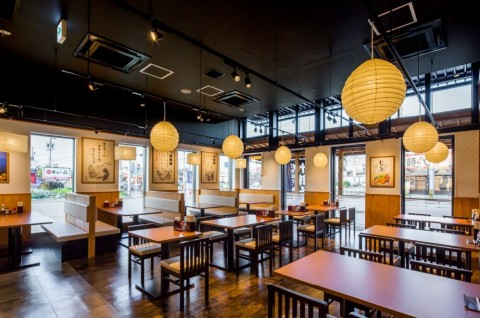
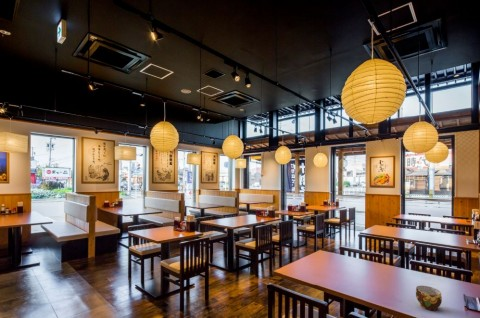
+ cup [415,285,443,312]
